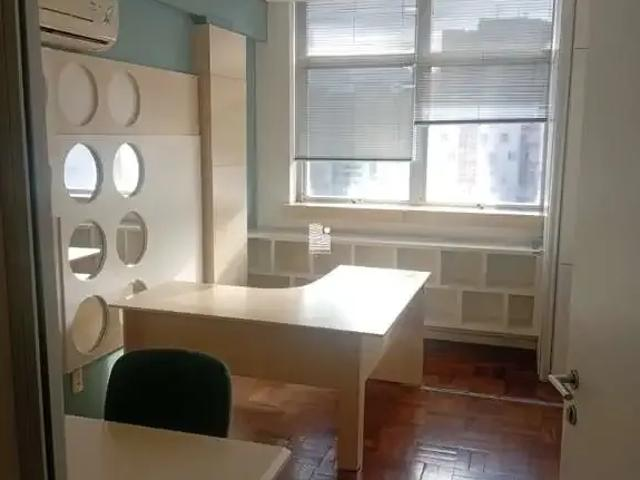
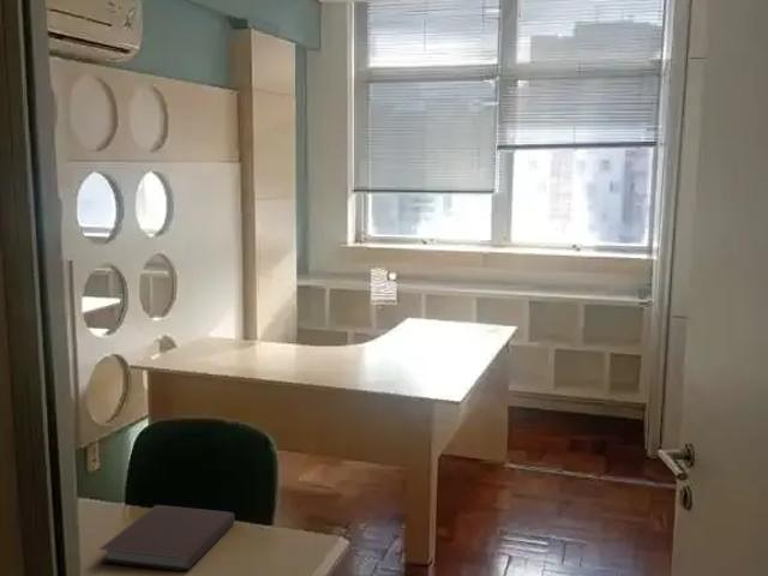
+ notebook [98,504,235,572]
